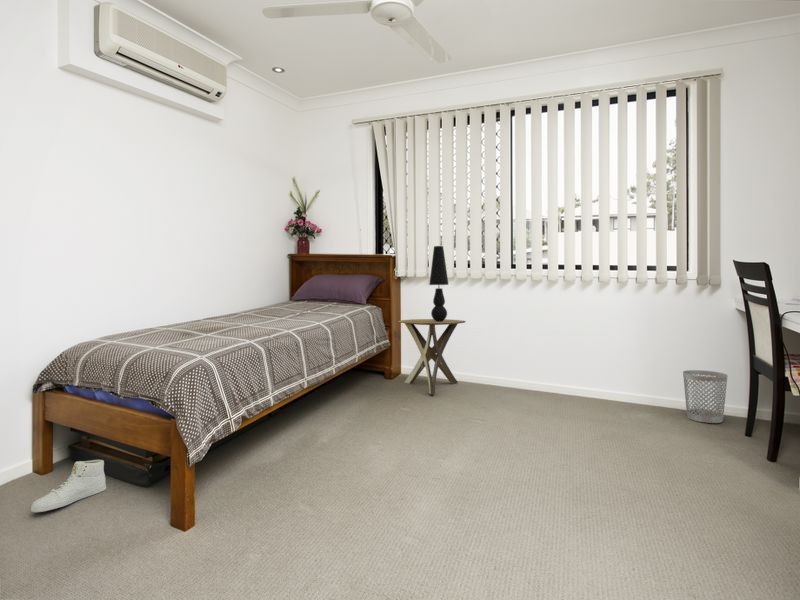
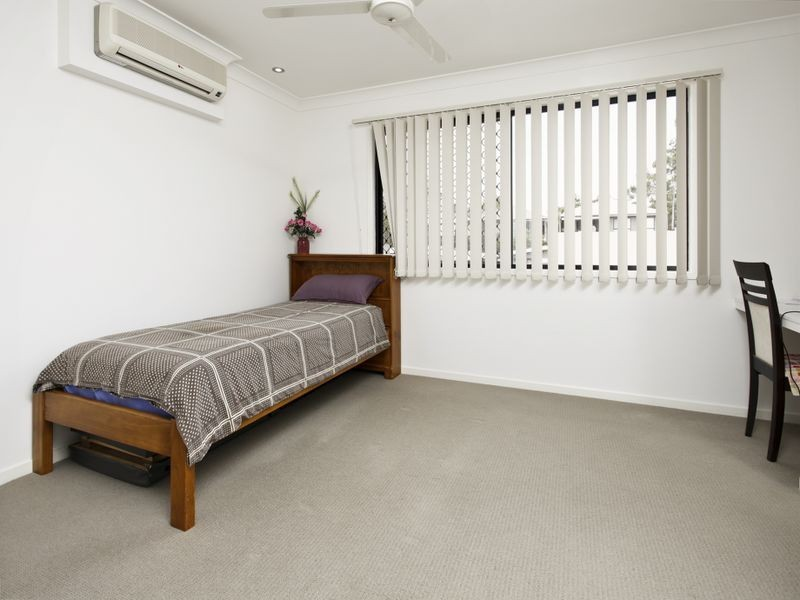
- sneaker [30,459,107,513]
- wastebasket [682,369,729,424]
- side table [397,318,467,395]
- table lamp [428,245,450,322]
